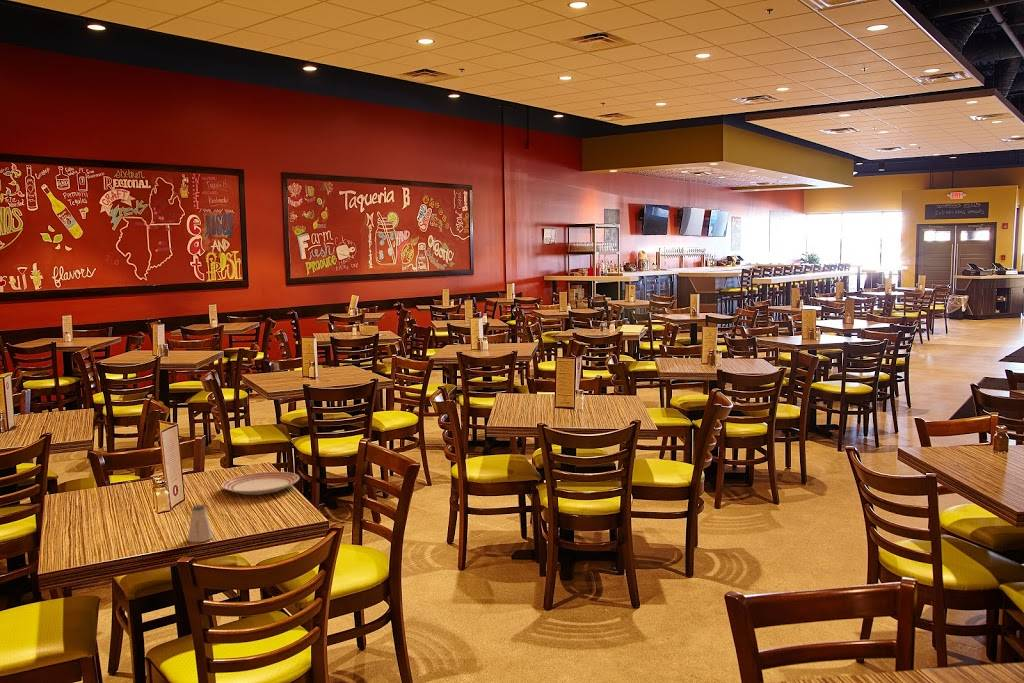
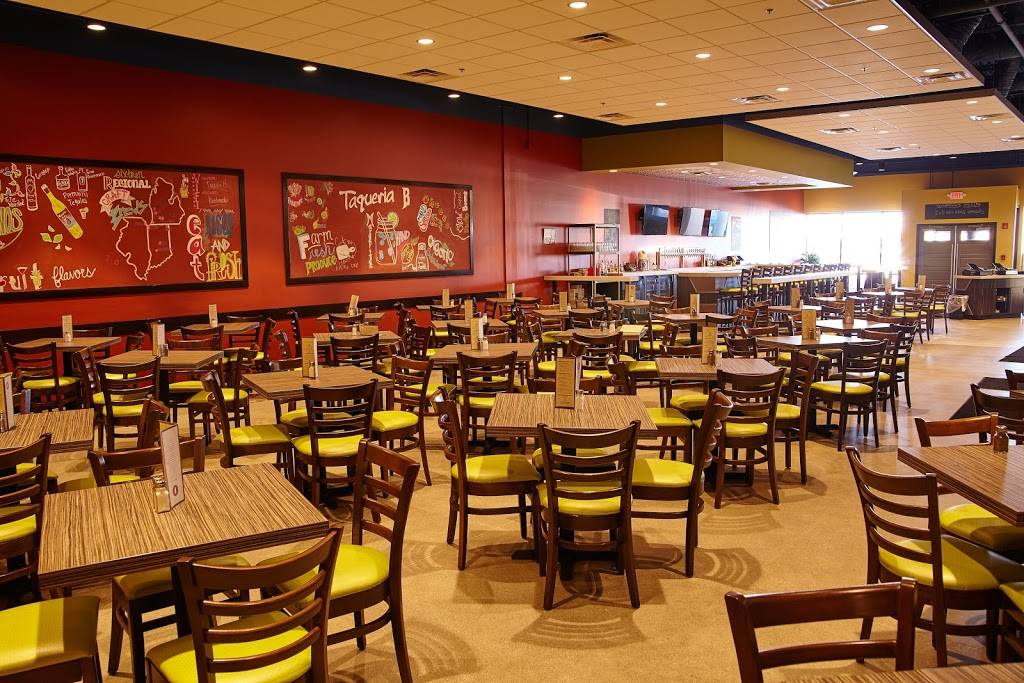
- saltshaker [187,504,214,543]
- dinner plate [221,471,300,496]
